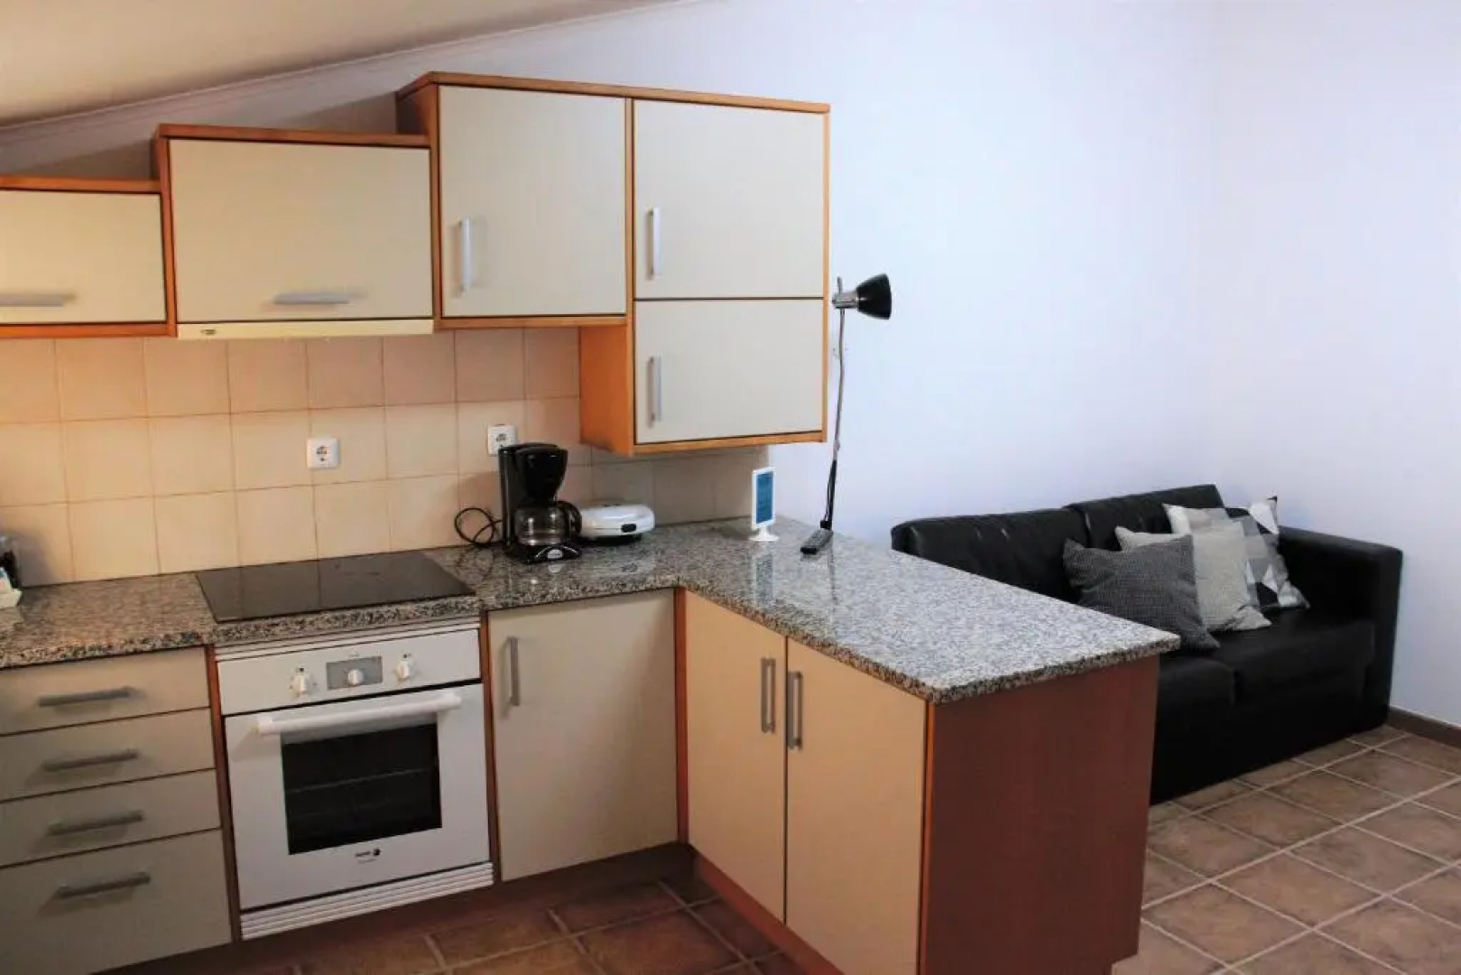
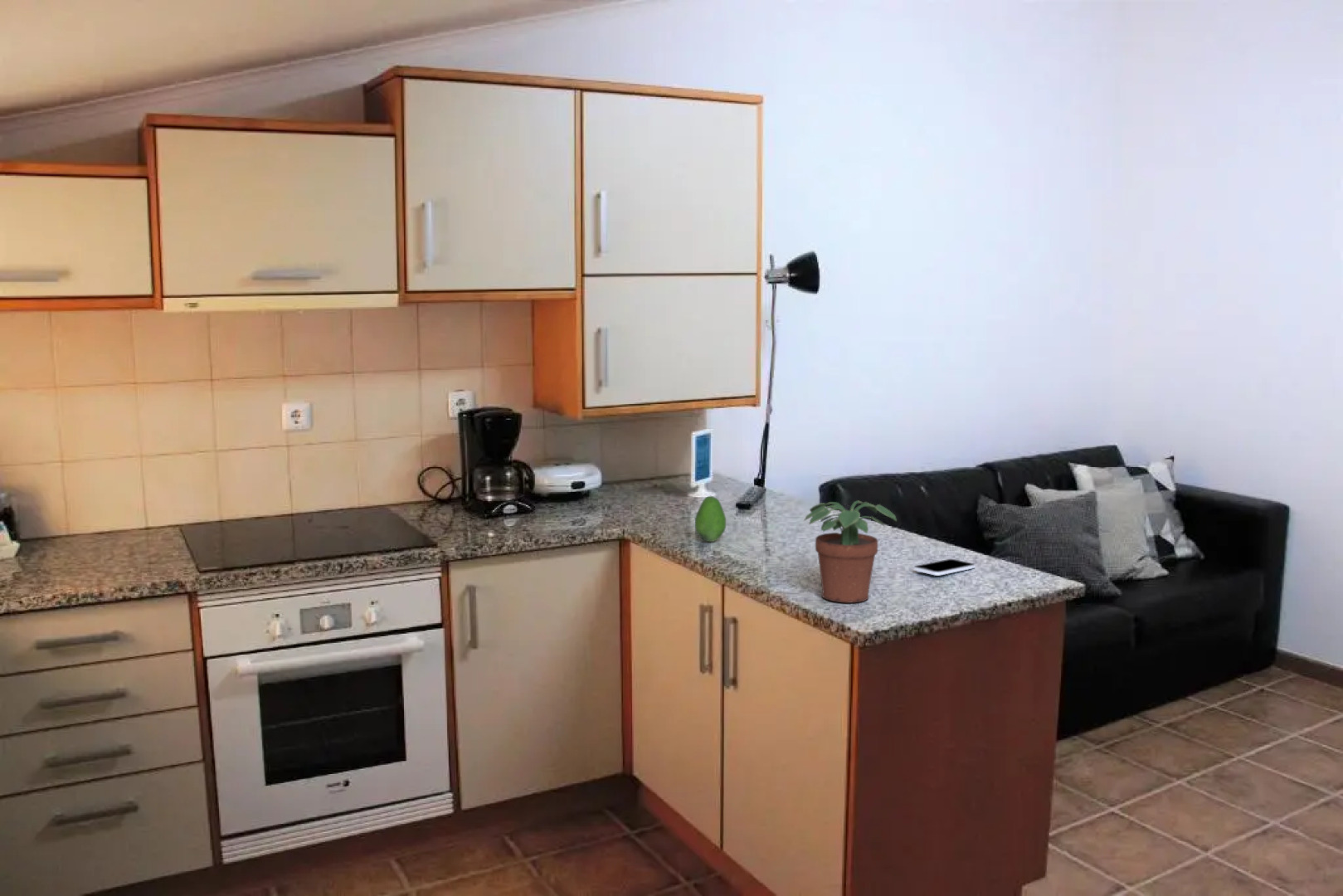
+ fruit [694,495,727,543]
+ potted plant [803,499,898,604]
+ smartphone [912,558,976,577]
